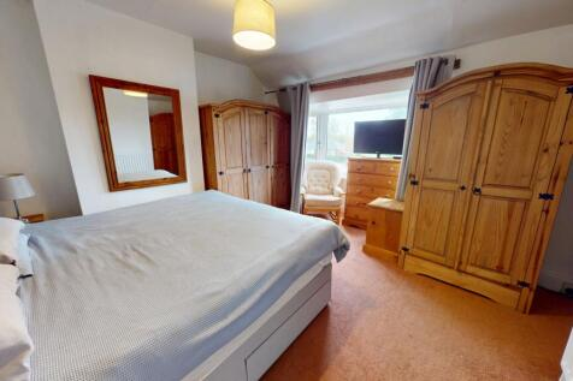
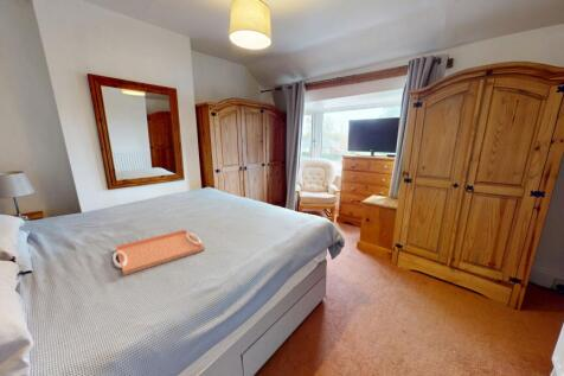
+ serving tray [111,229,206,276]
